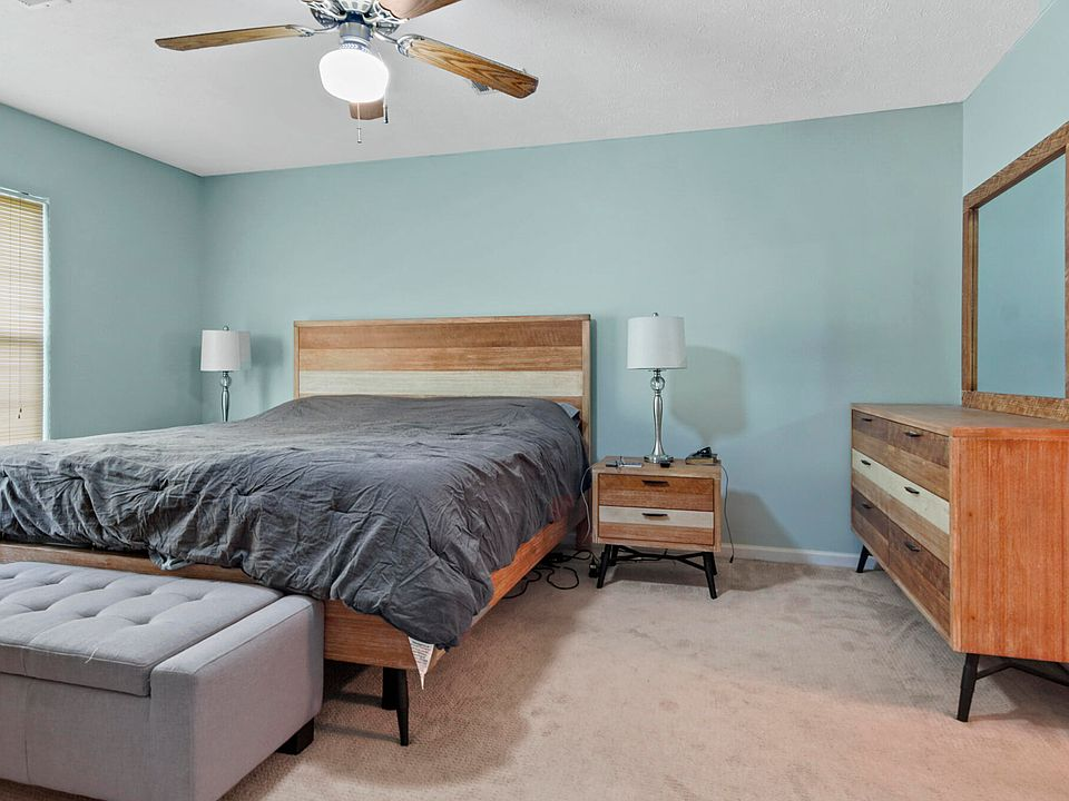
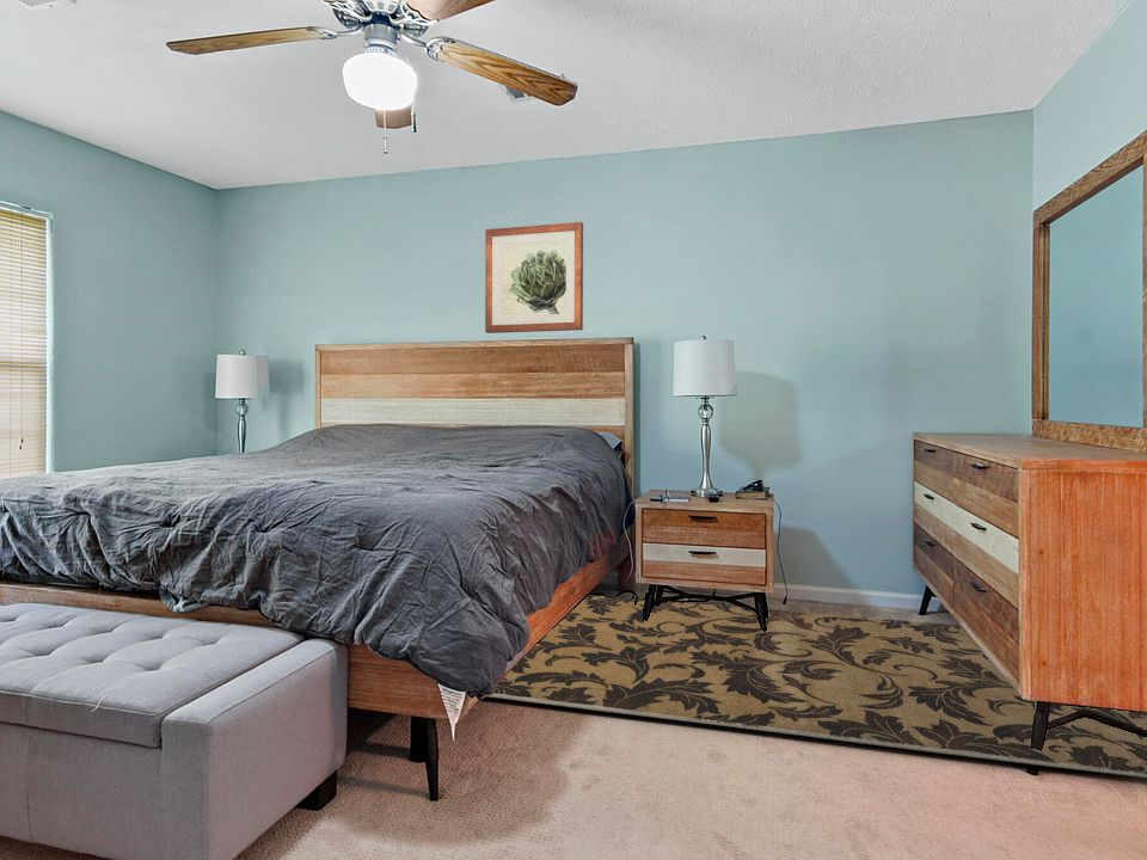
+ wall art [484,221,584,334]
+ rug [487,594,1147,779]
